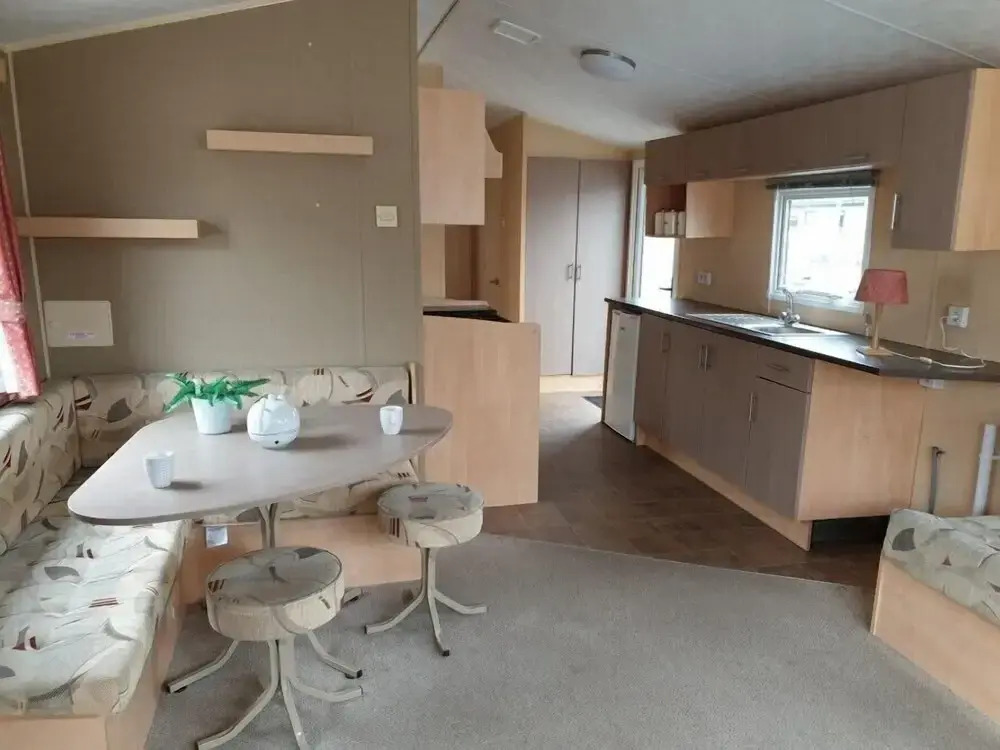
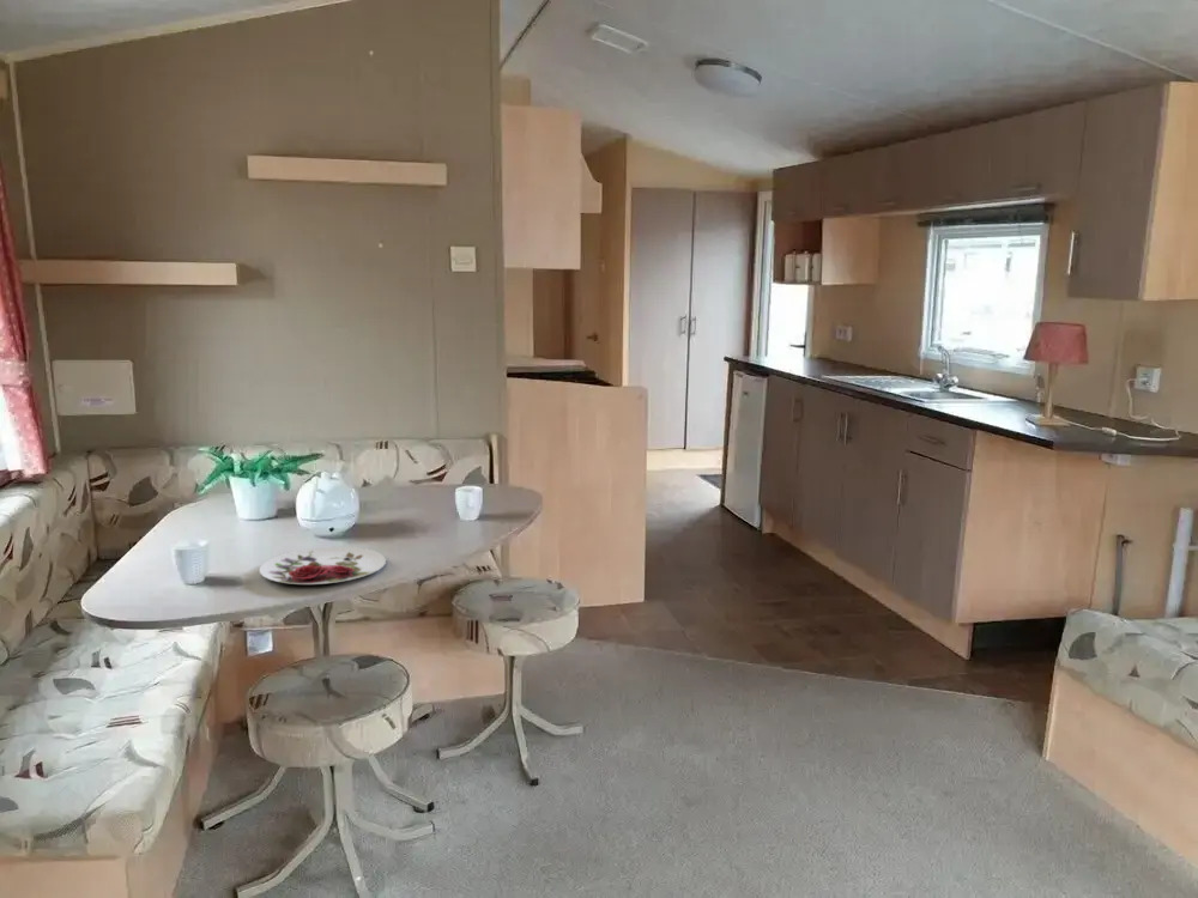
+ plate [258,546,387,585]
